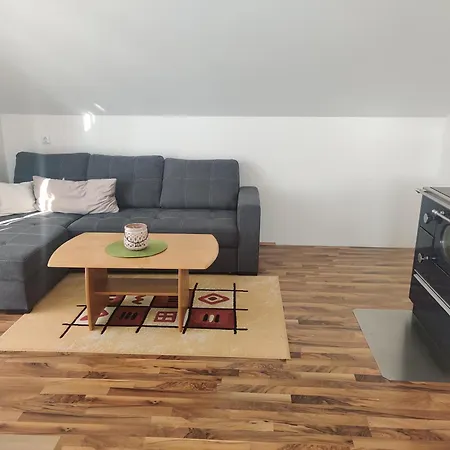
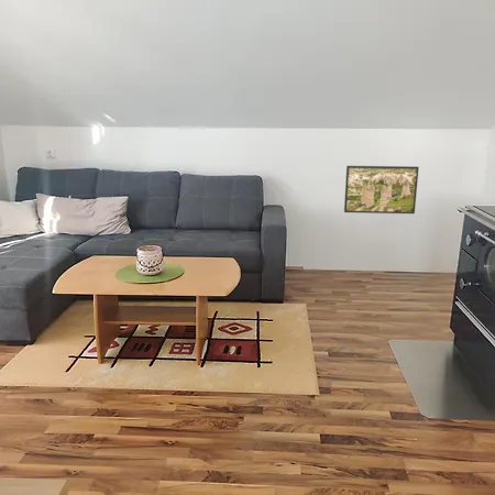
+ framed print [343,165,420,215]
